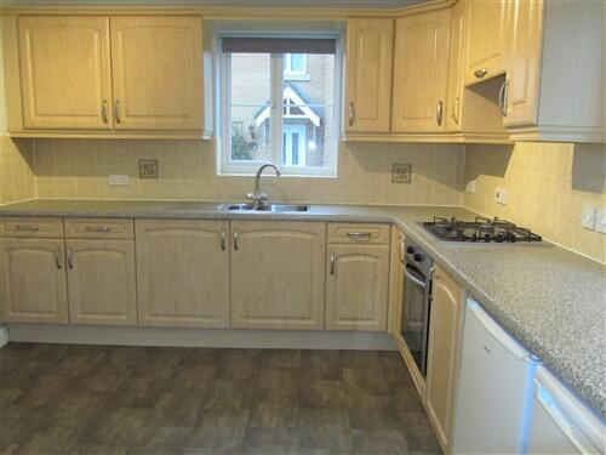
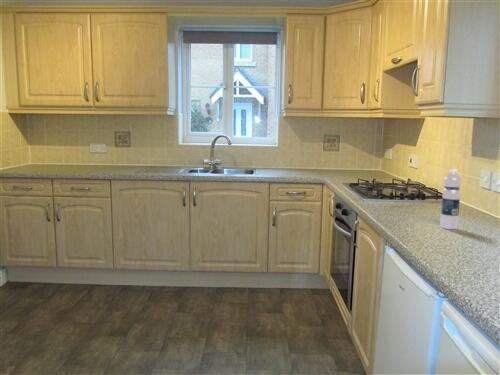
+ water bottle [439,168,463,230]
